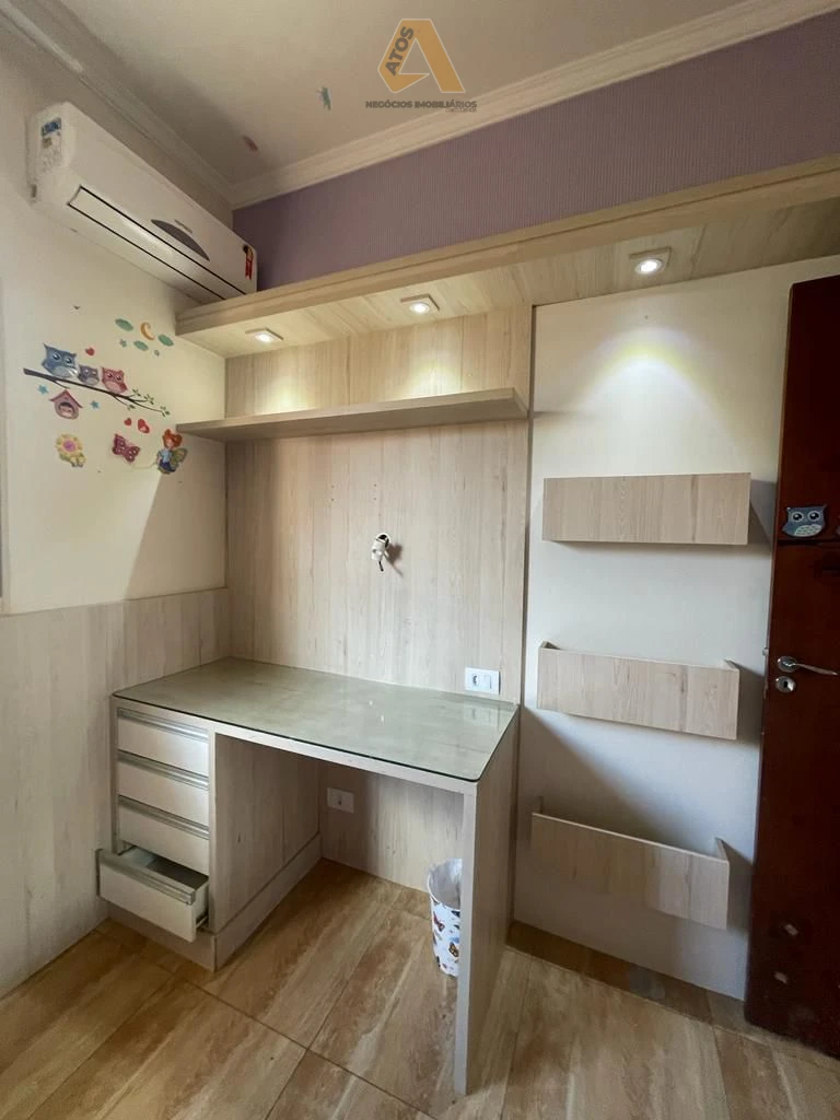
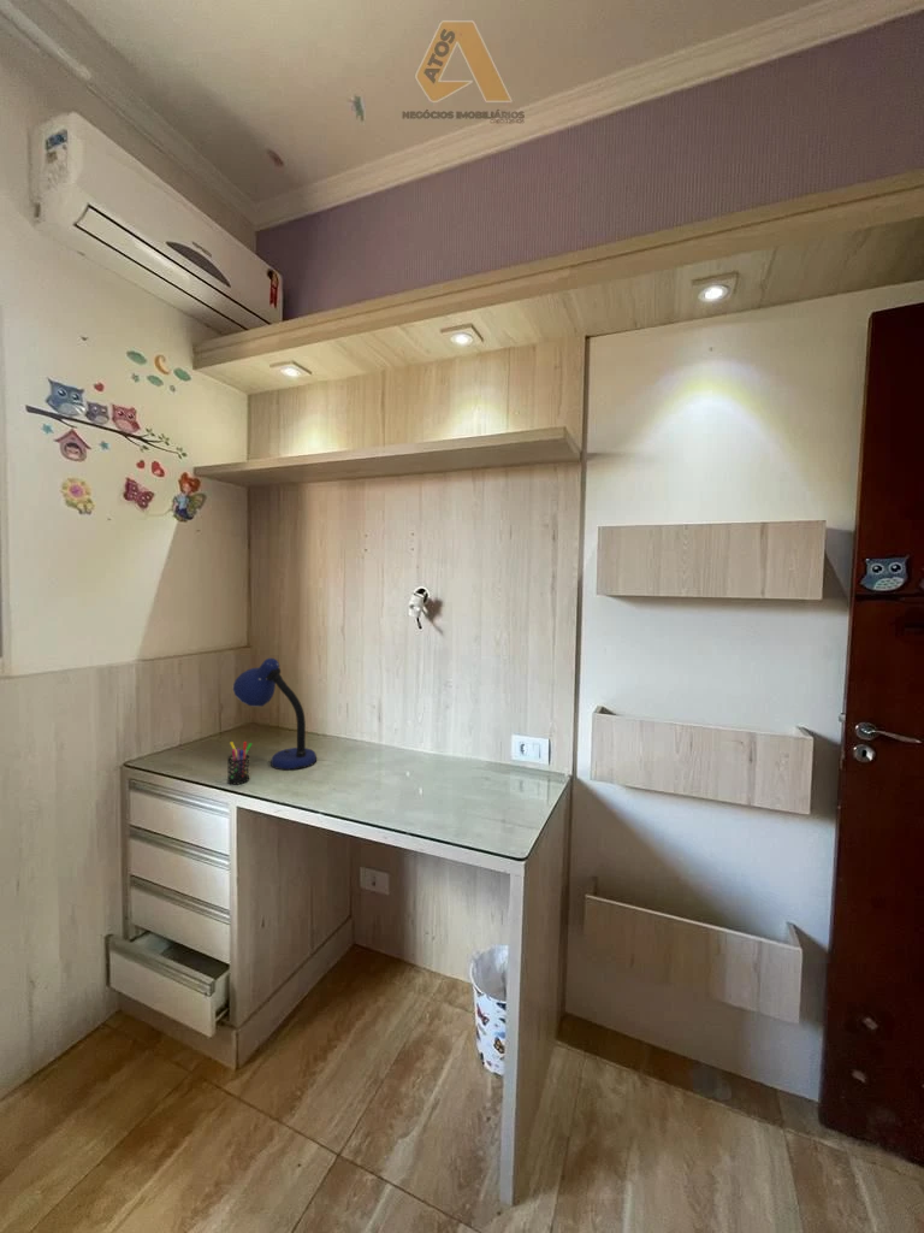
+ pen holder [226,741,253,785]
+ desk lamp [232,657,318,771]
